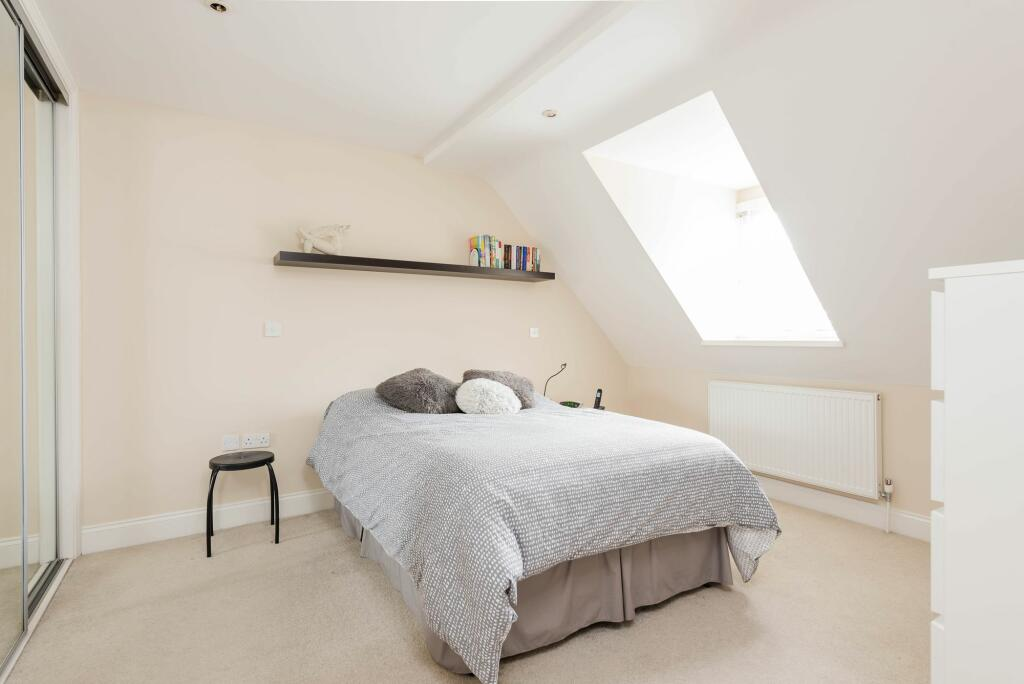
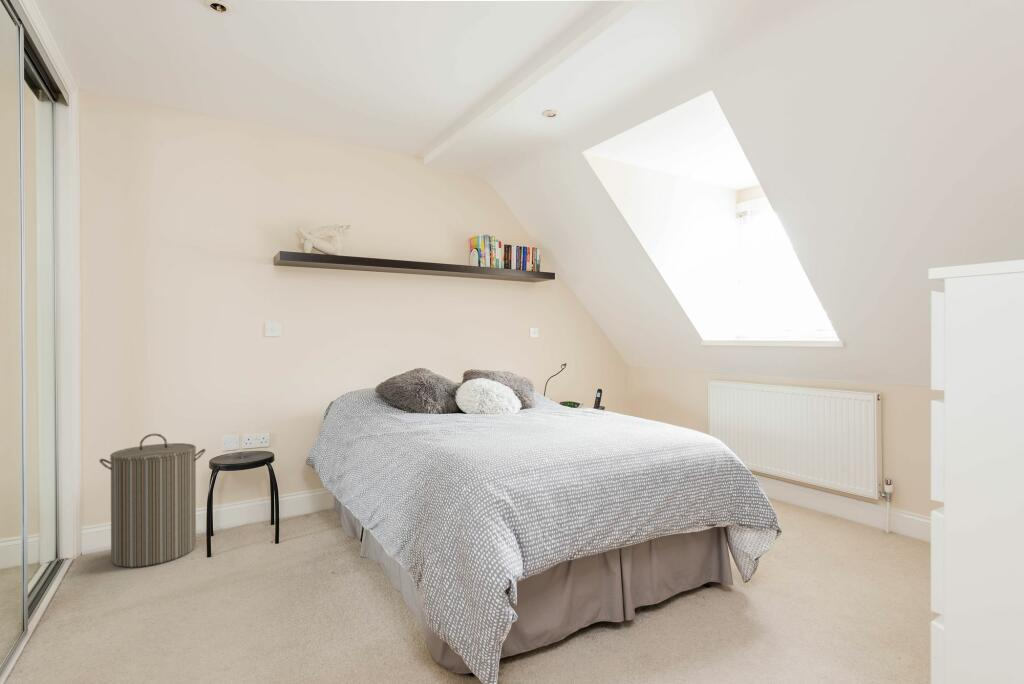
+ laundry hamper [98,433,207,568]
